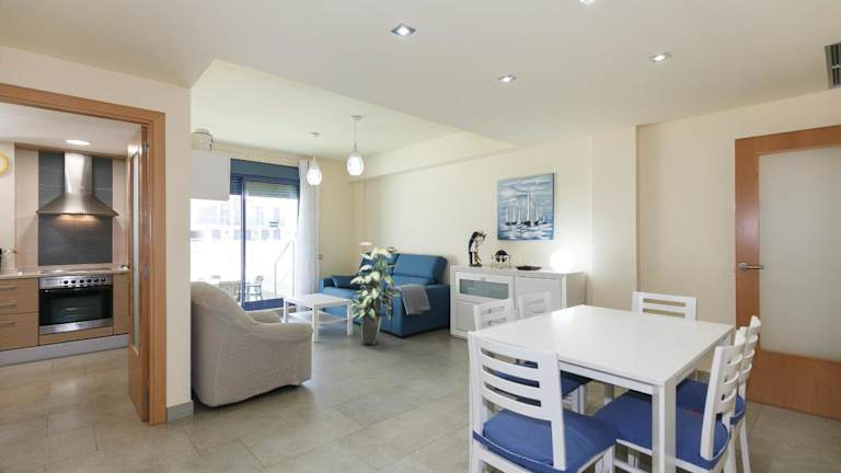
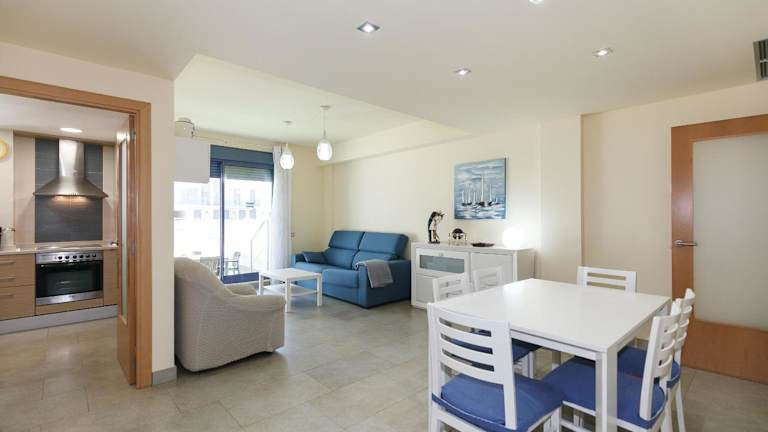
- indoor plant [349,241,402,346]
